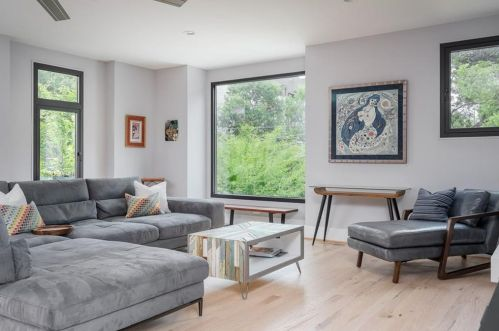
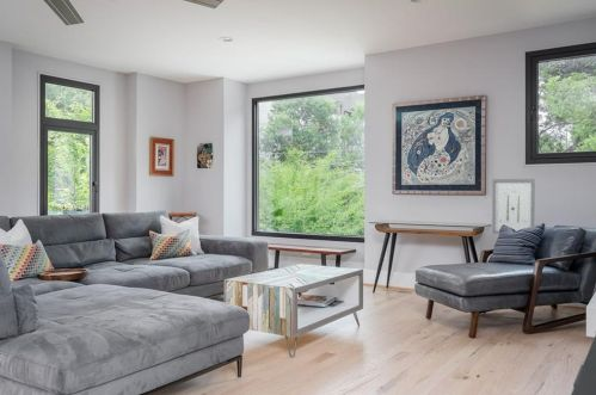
+ wall art [491,178,536,235]
